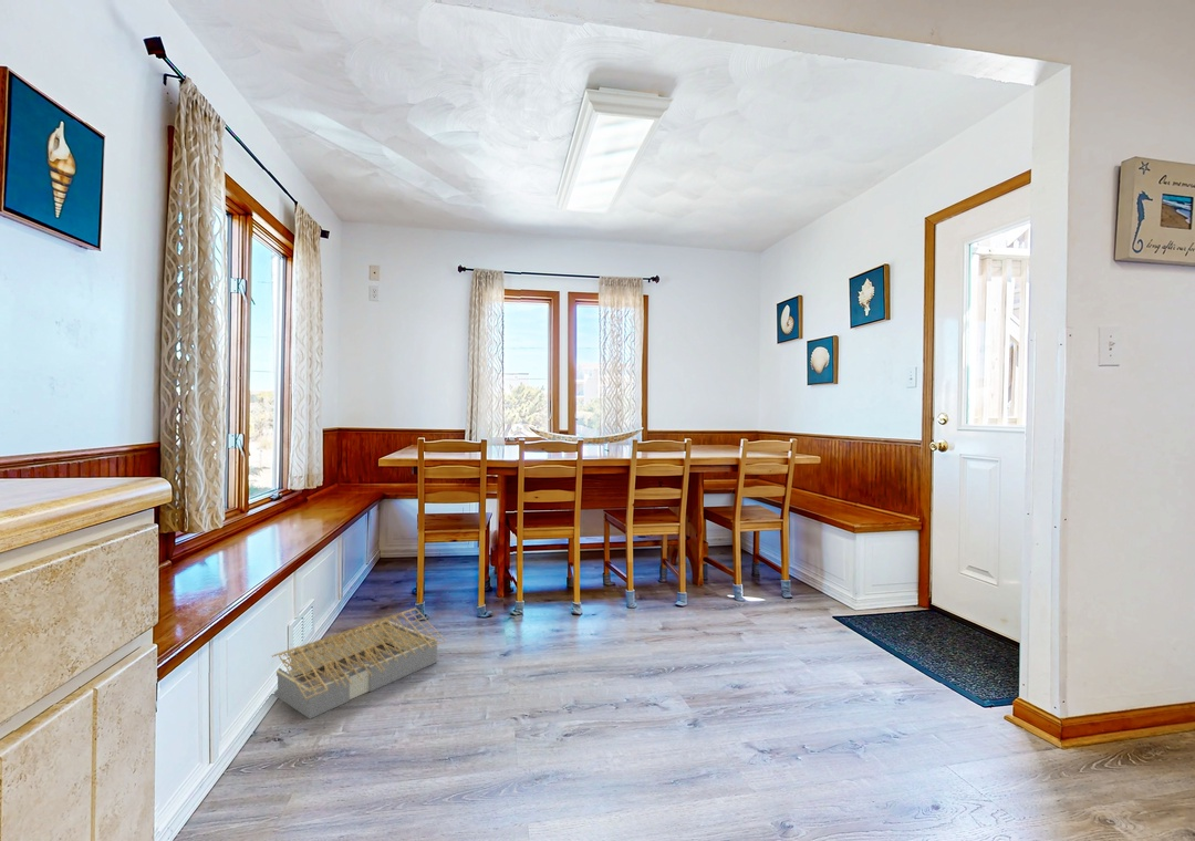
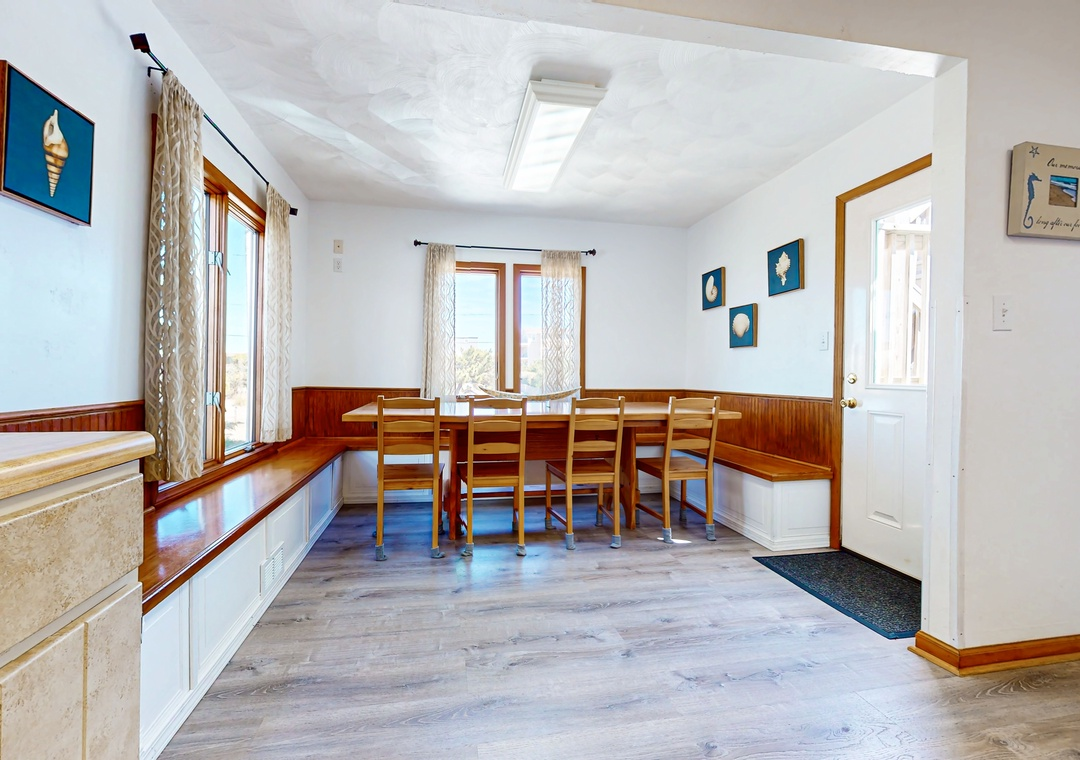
- architectural model [271,606,447,720]
